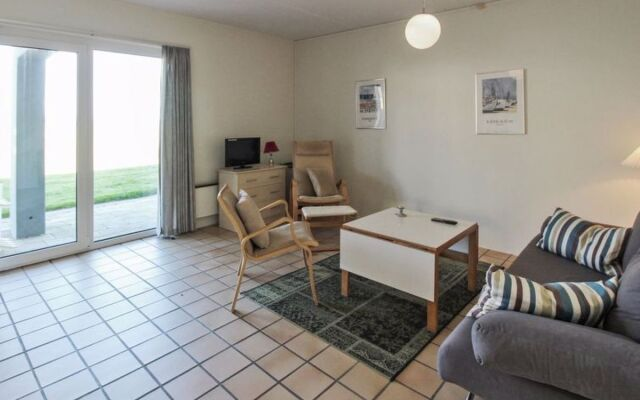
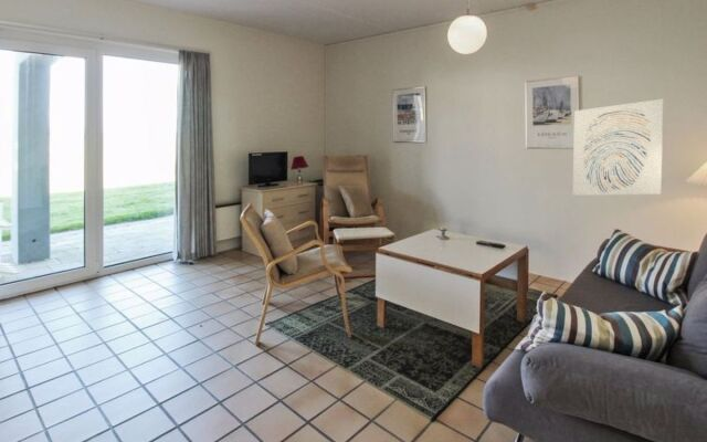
+ wall art [571,98,665,197]
